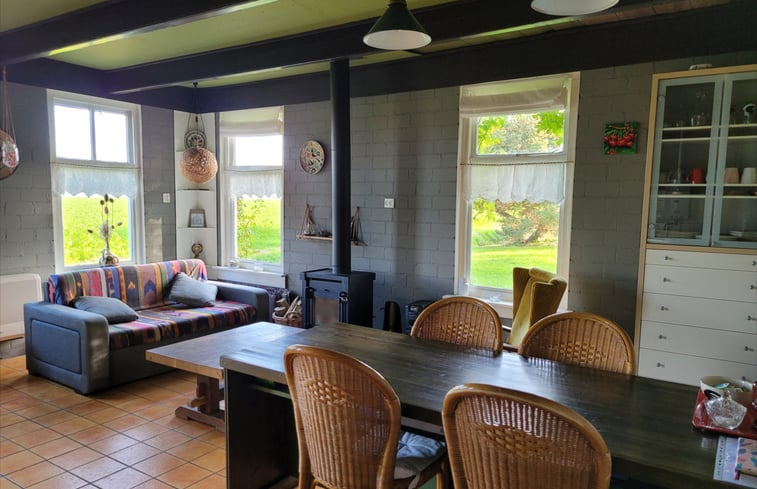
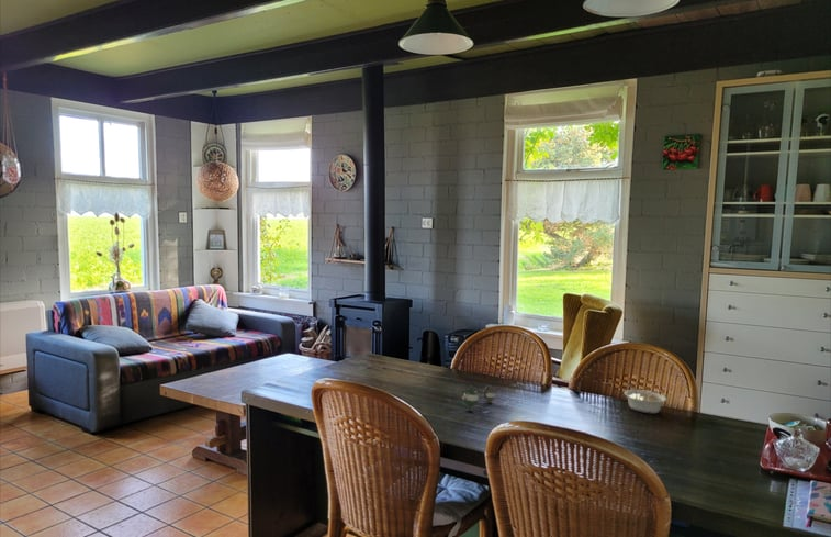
+ legume [622,383,667,414]
+ teapot [461,384,496,412]
